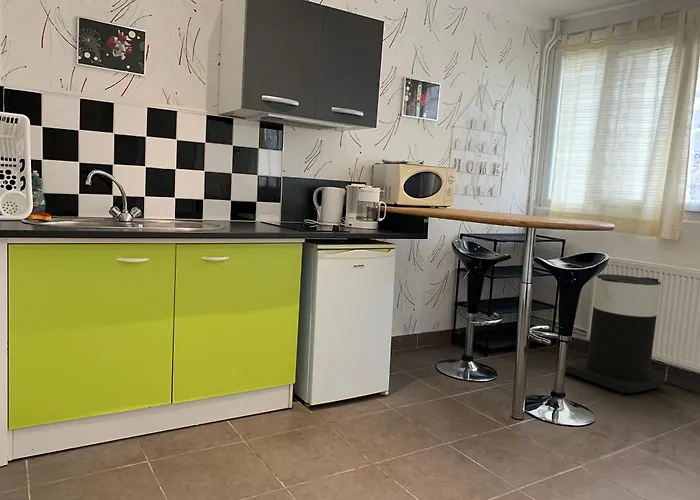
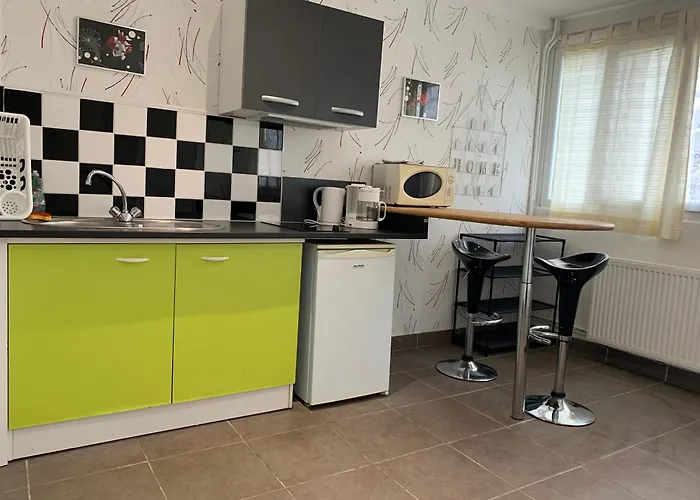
- trash can [565,273,665,394]
